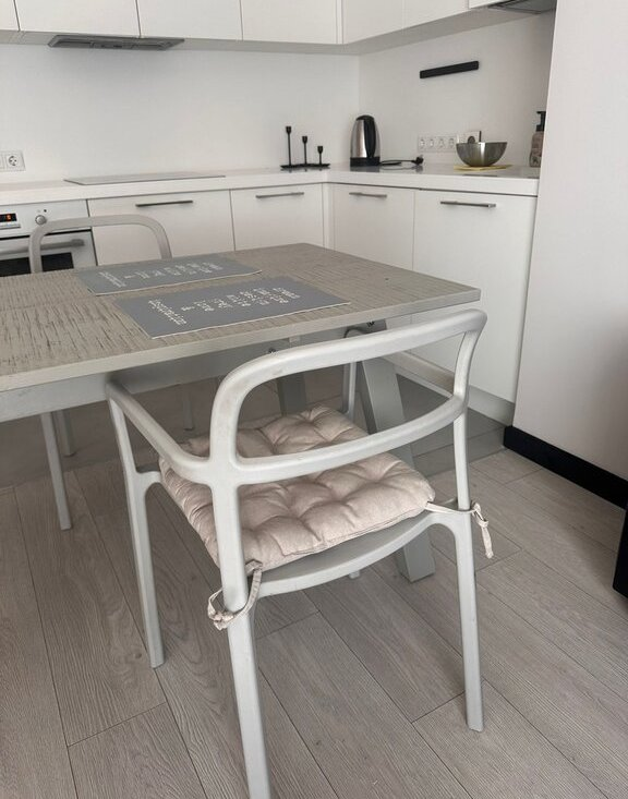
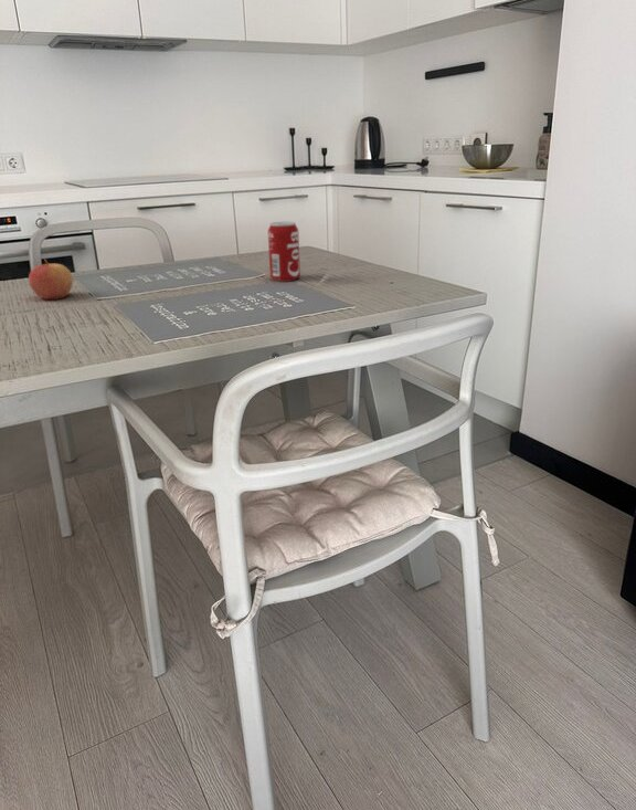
+ apple [28,257,74,301]
+ beverage can [267,221,301,283]
